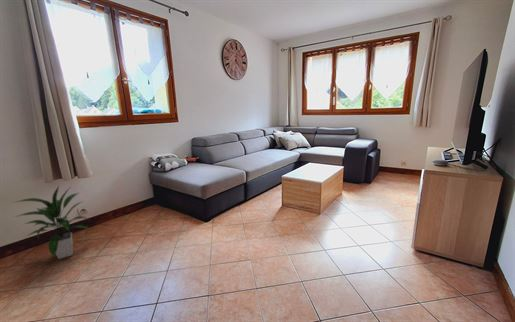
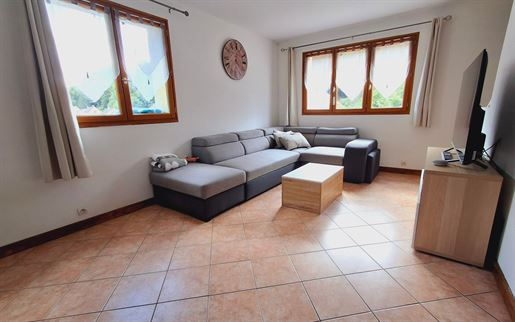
- indoor plant [10,185,91,260]
